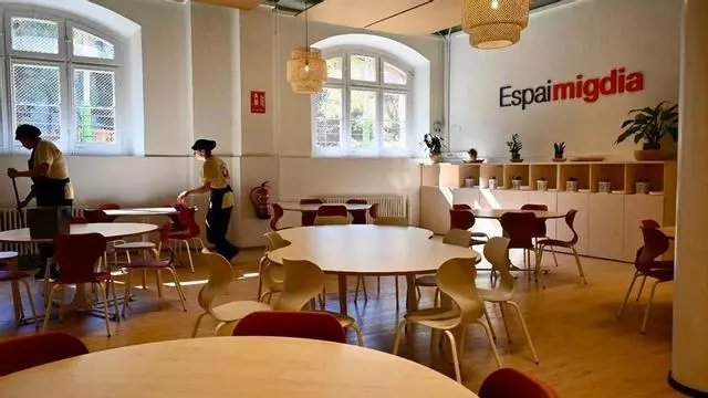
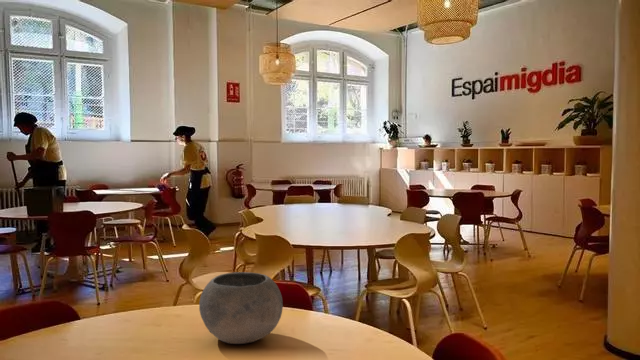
+ bowl [198,271,284,345]
